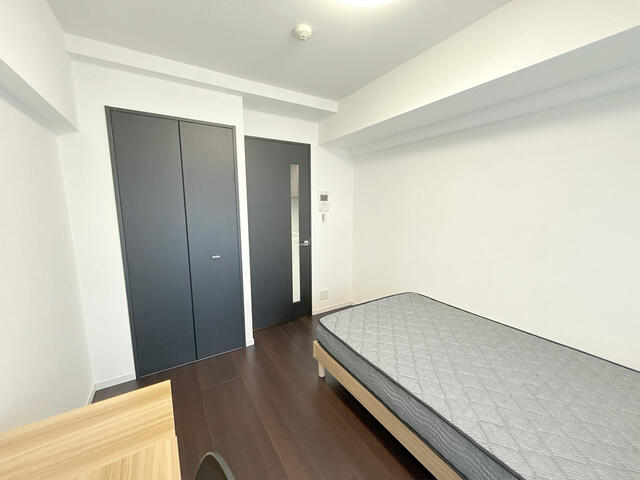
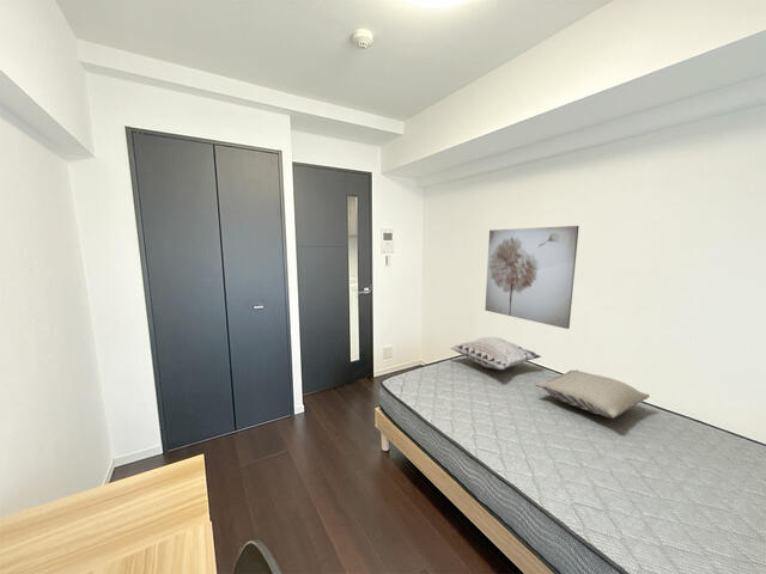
+ decorative pillow [449,336,542,371]
+ pillow [535,370,651,419]
+ wall art [484,225,580,330]
